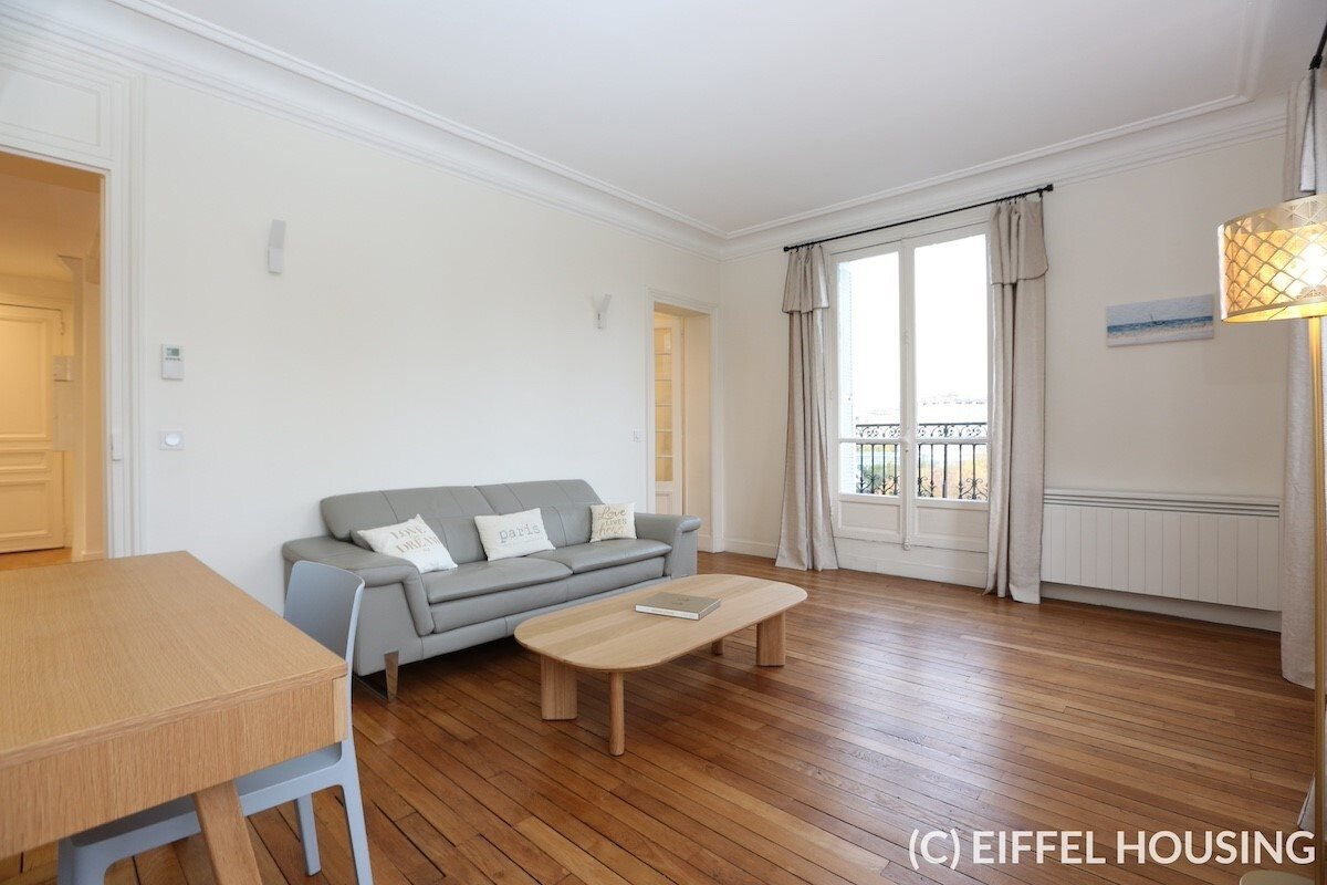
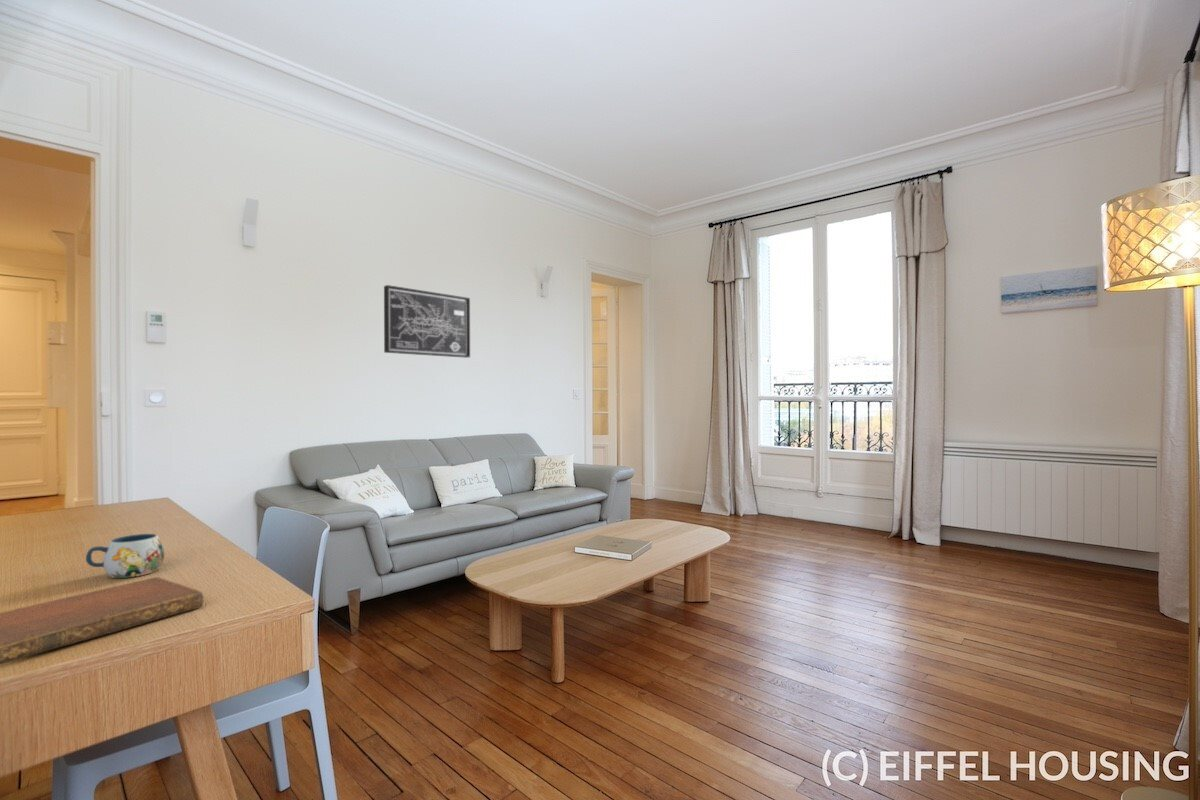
+ notebook [0,576,205,665]
+ wall art [383,284,471,359]
+ mug [85,533,165,579]
